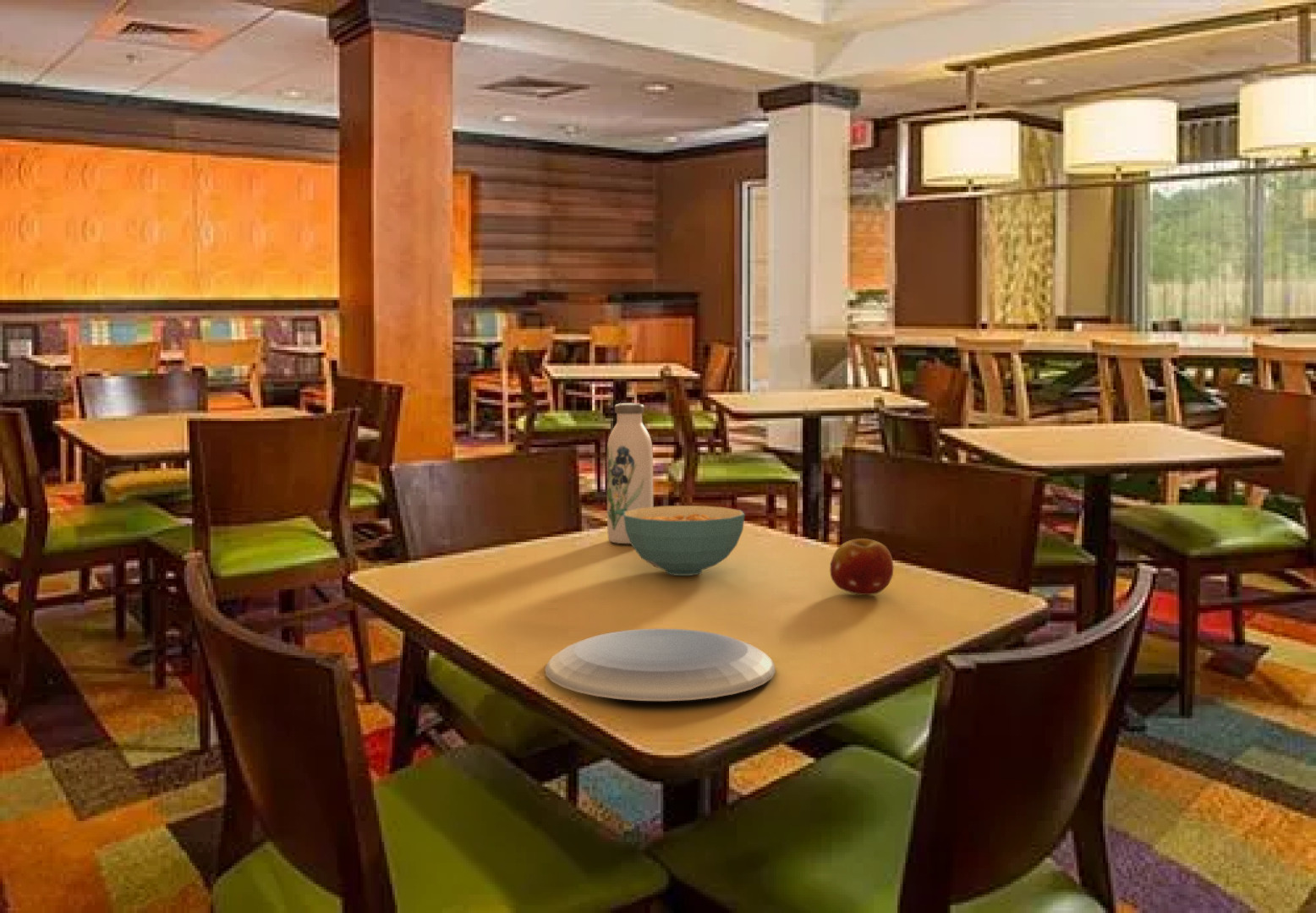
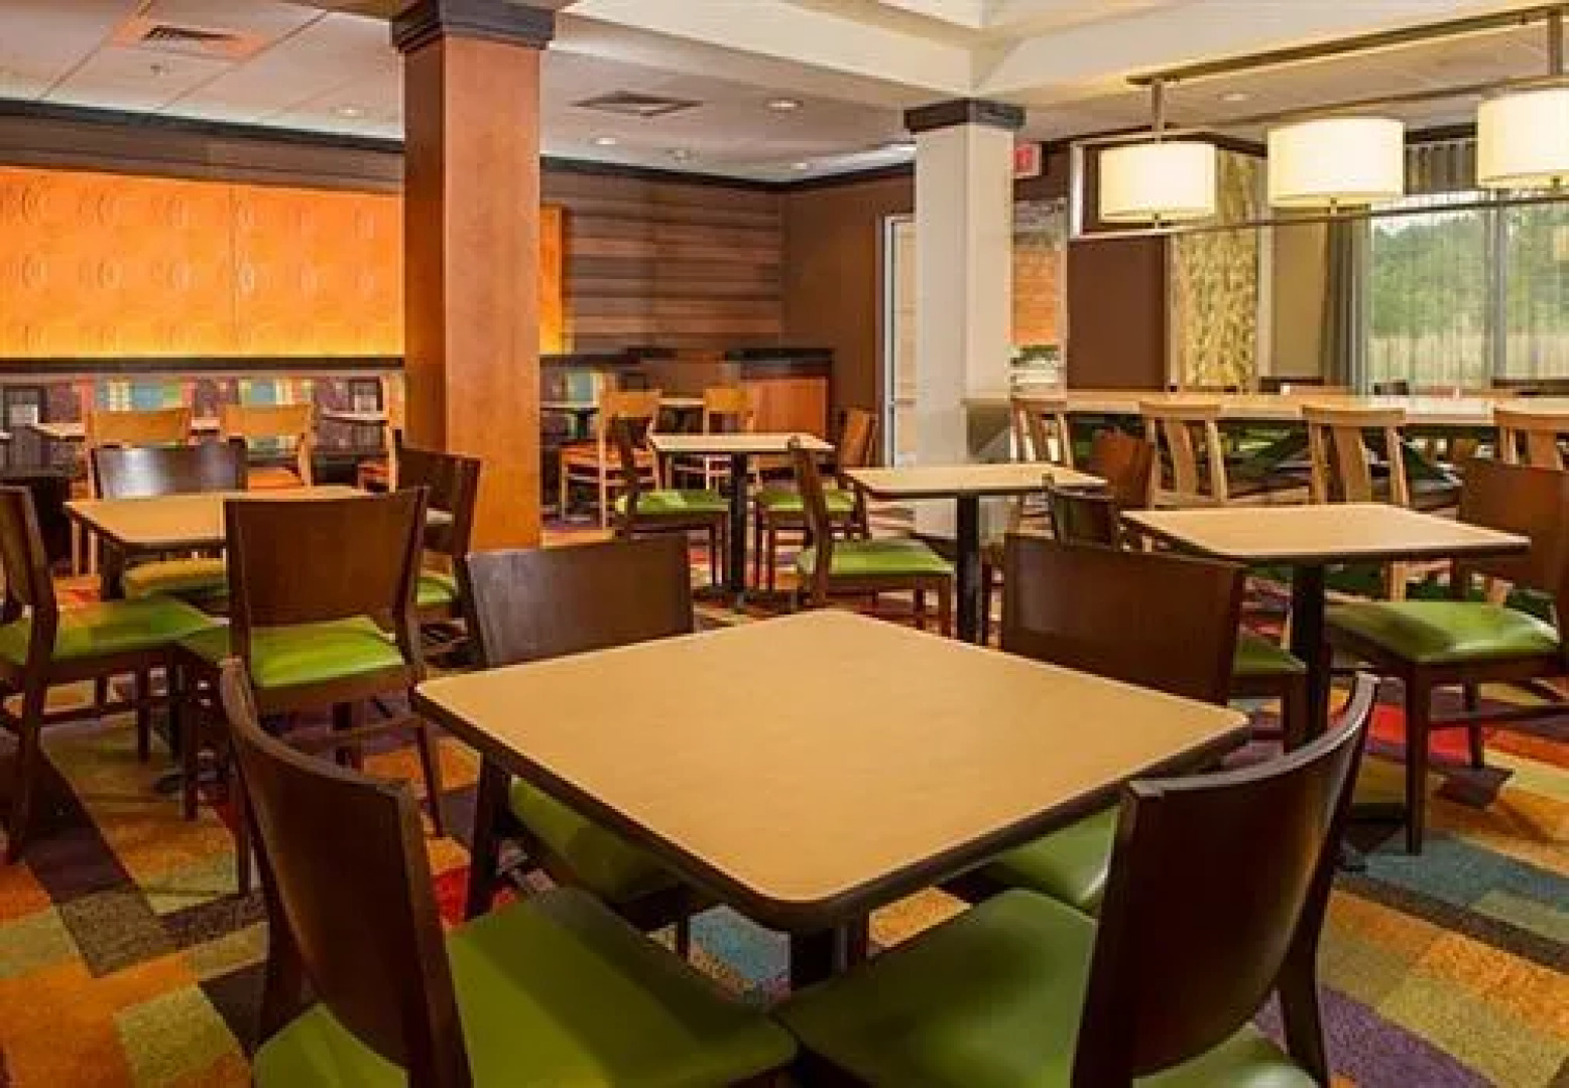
- plate [544,628,776,702]
- water bottle [606,402,654,544]
- fruit [829,538,894,596]
- cereal bowl [623,505,746,577]
